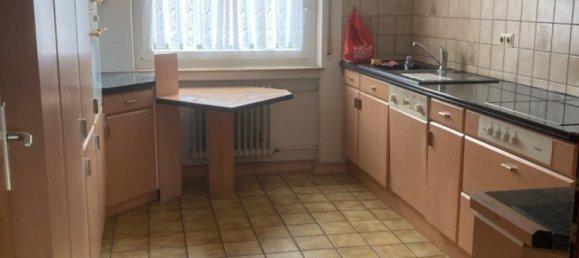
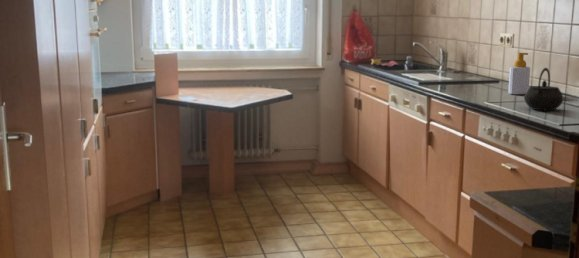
+ kettle [523,67,564,111]
+ soap bottle [507,52,531,95]
